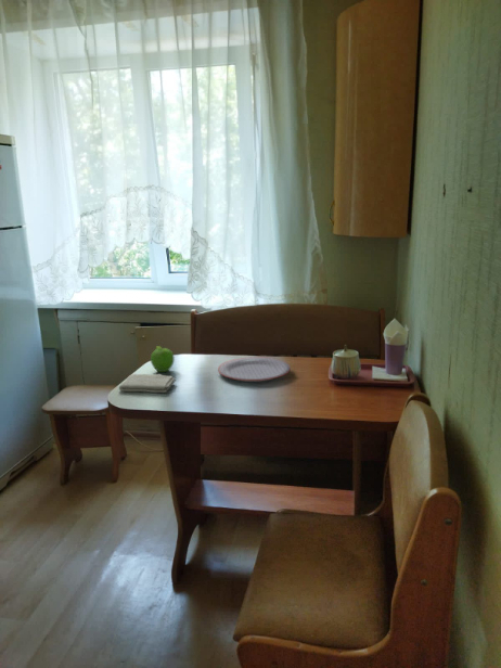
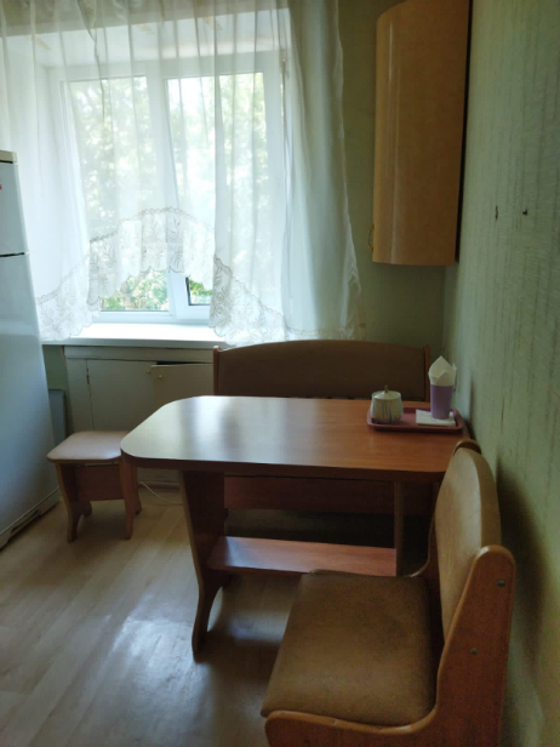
- plate [217,356,292,383]
- washcloth [118,373,177,394]
- fruit [150,345,176,373]
